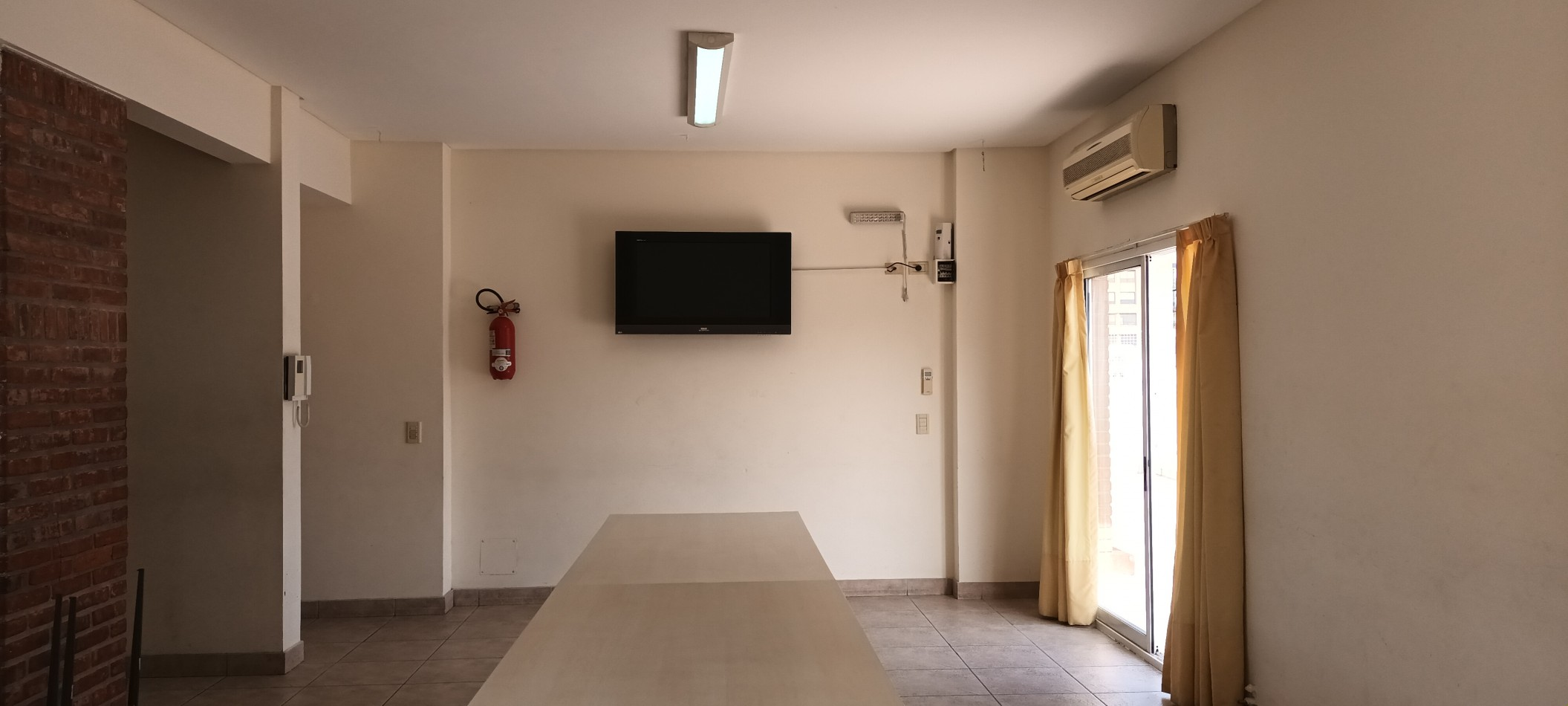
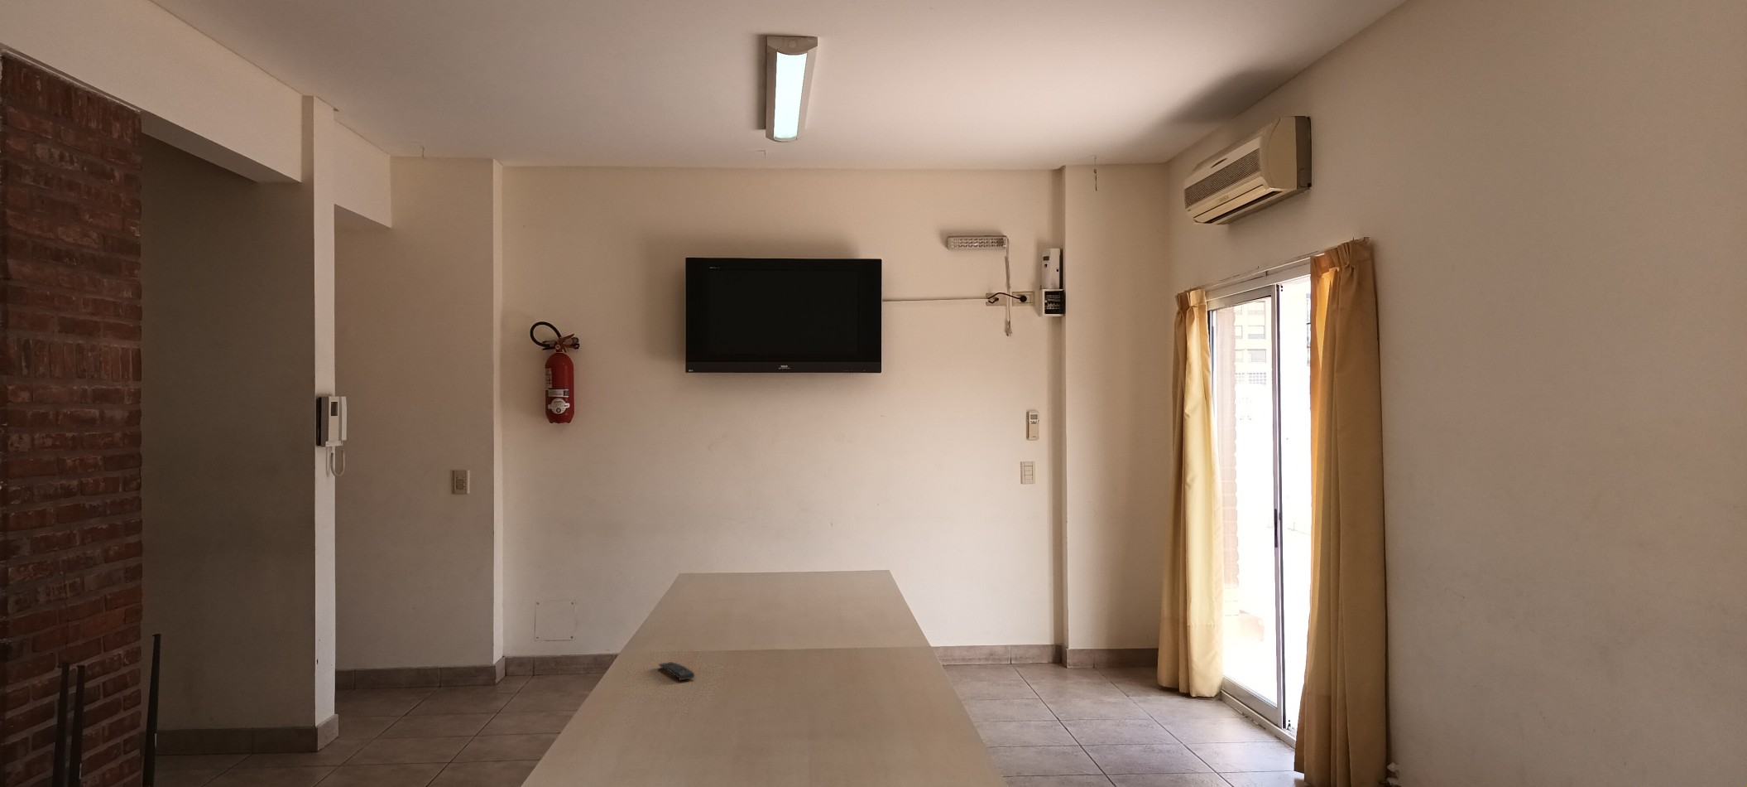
+ remote control [658,661,695,681]
